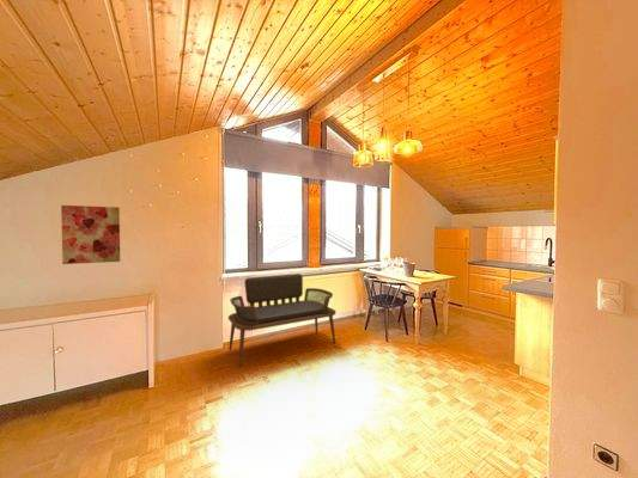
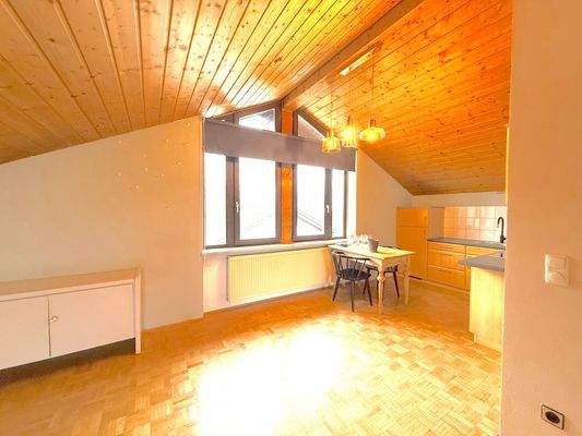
- bench [227,272,338,368]
- wall art [60,204,121,265]
